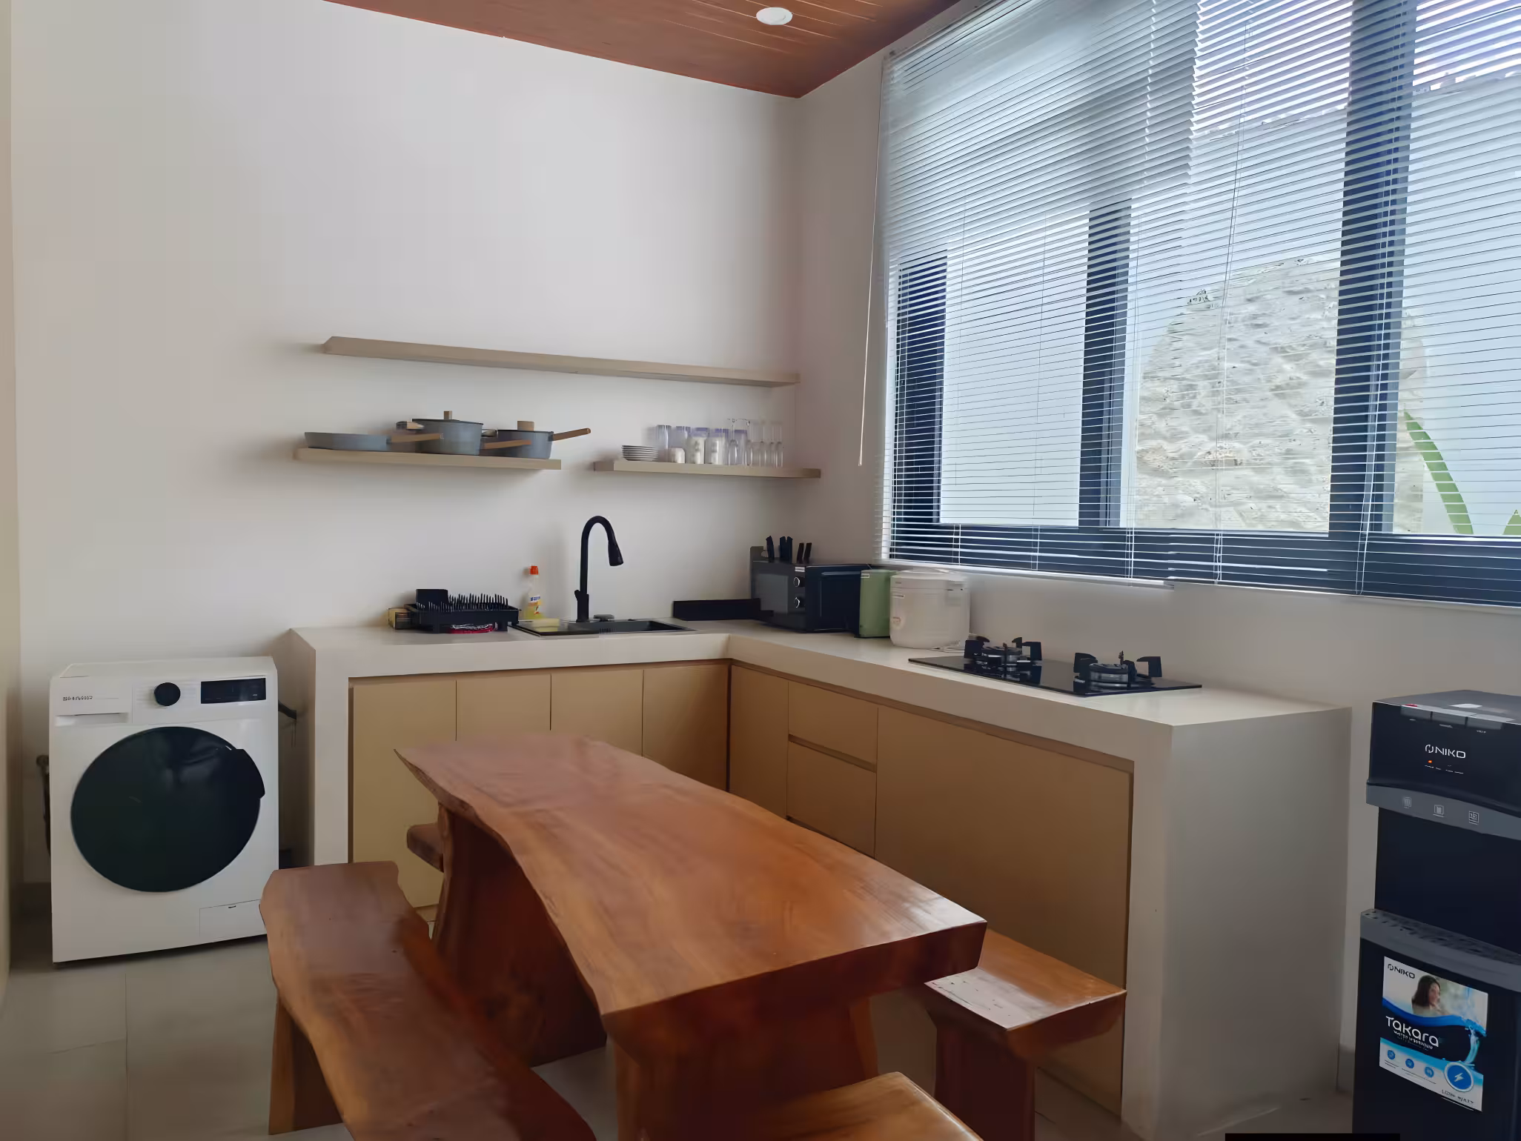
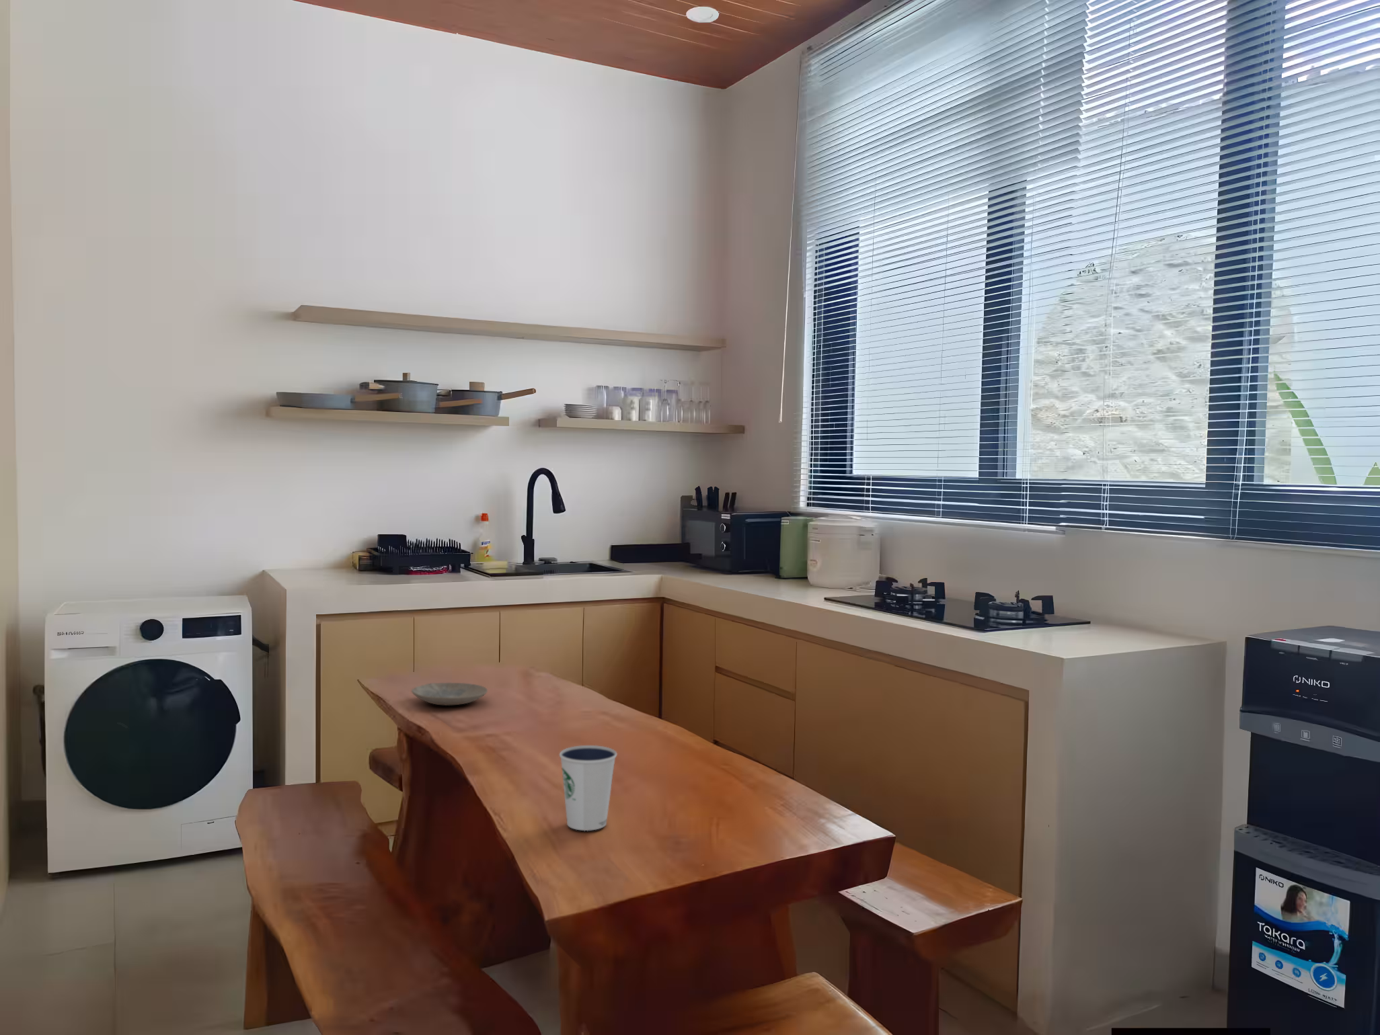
+ plate [411,682,488,707]
+ dixie cup [559,745,618,832]
